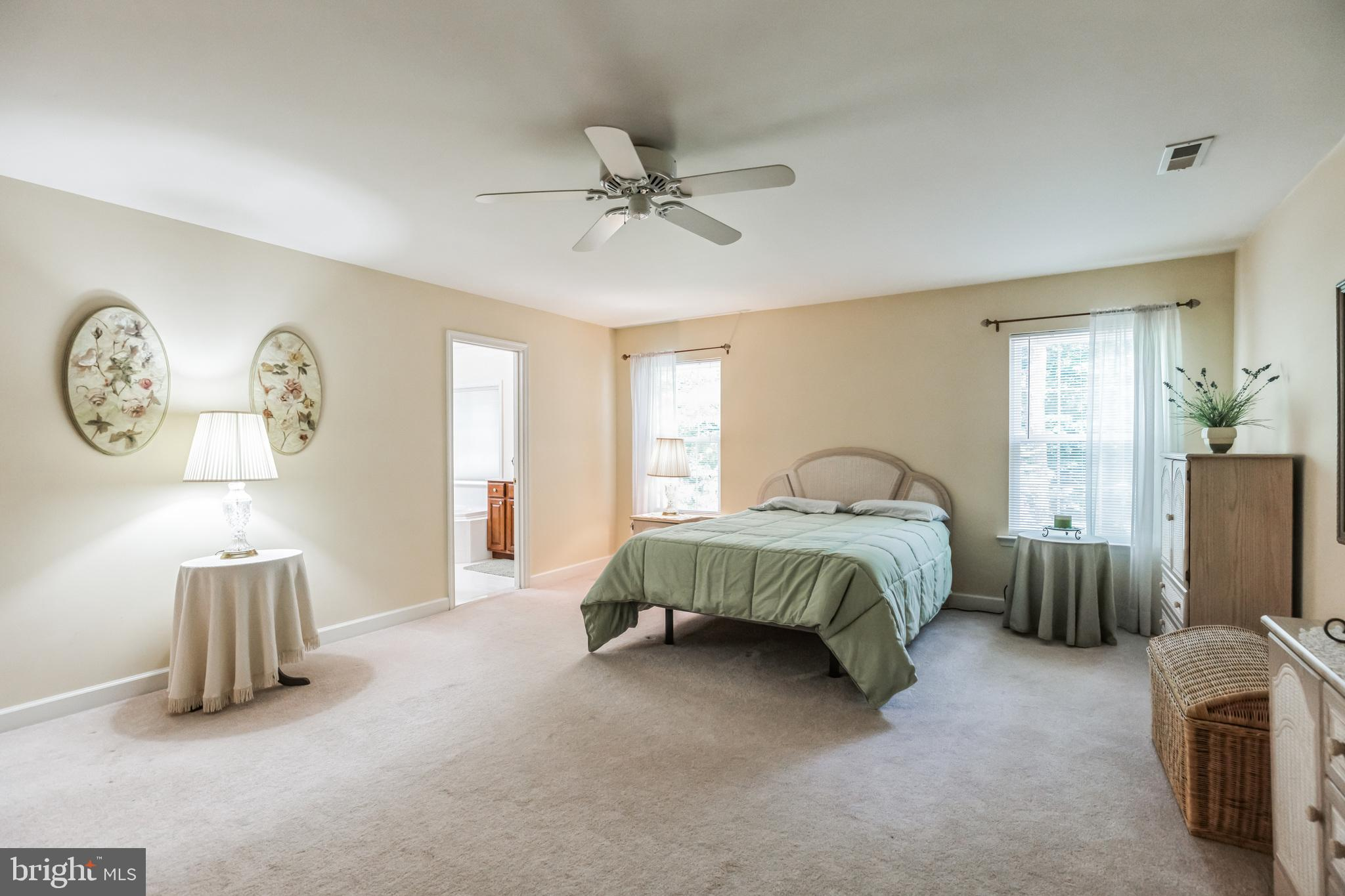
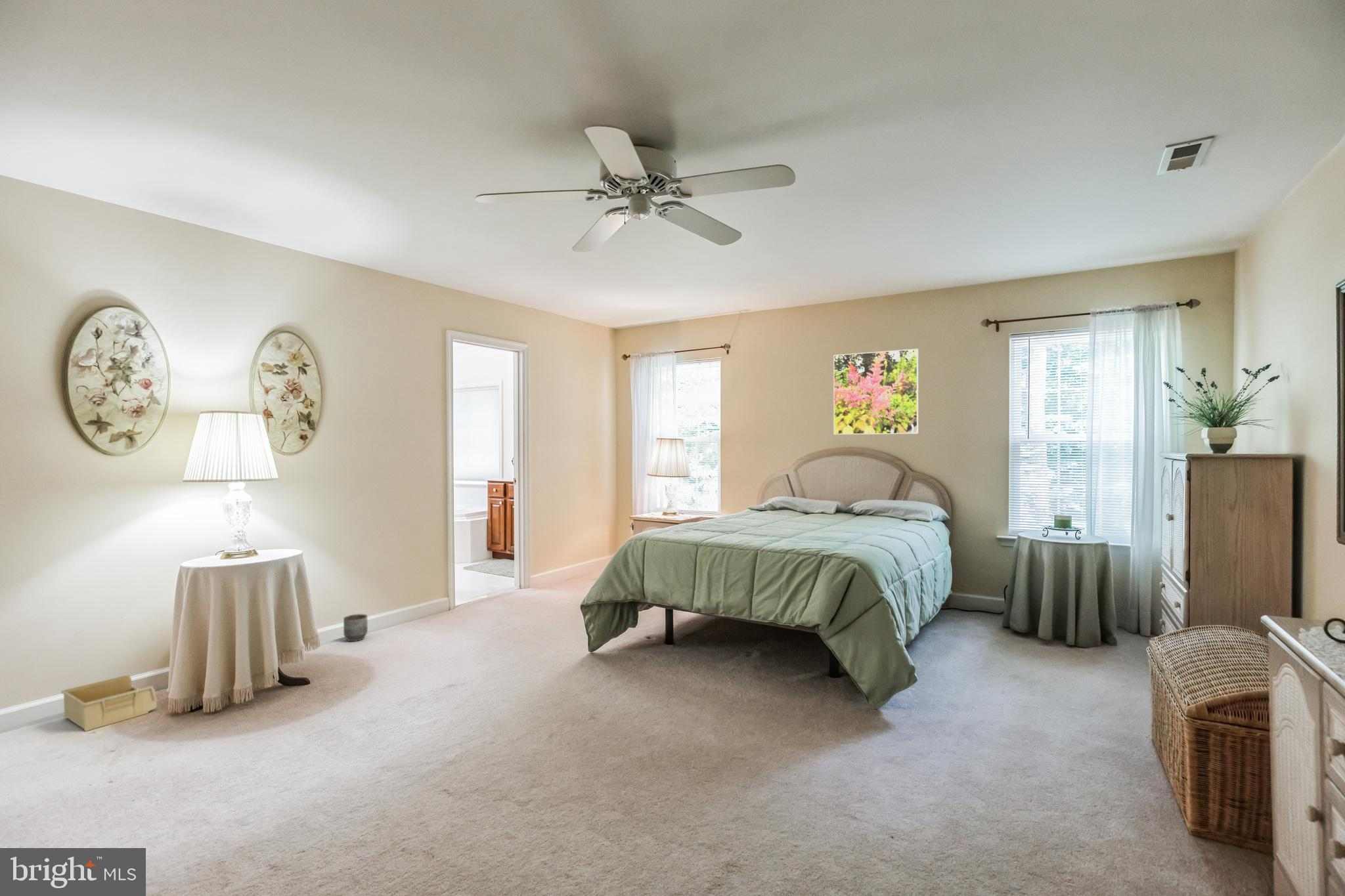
+ storage bin [60,674,158,732]
+ planter [343,614,368,642]
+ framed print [833,348,919,435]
